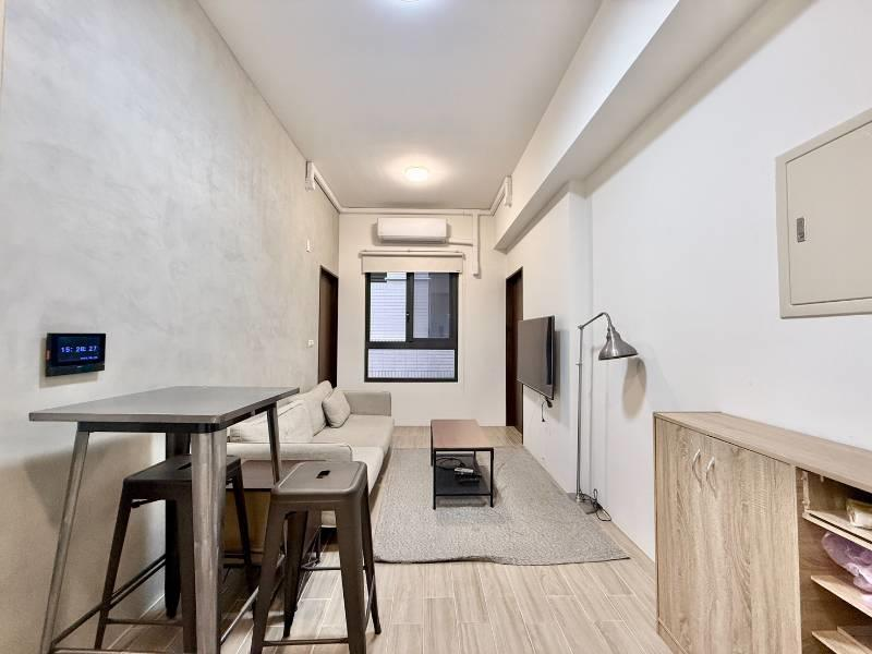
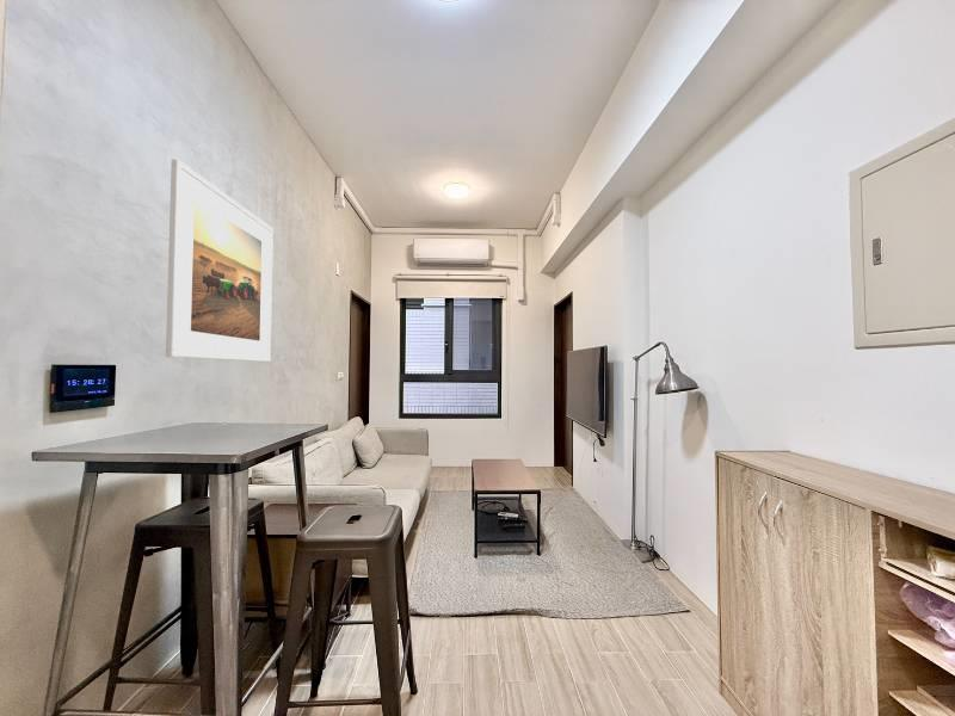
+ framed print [165,158,275,363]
